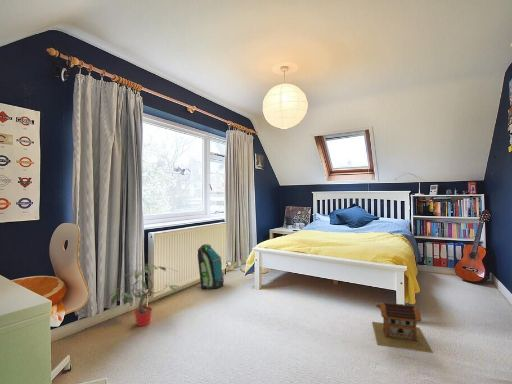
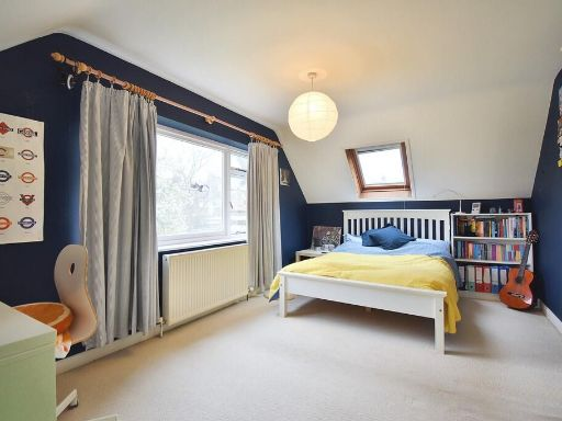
- potted plant [106,263,181,327]
- backpack [197,243,225,290]
- toy house [371,302,434,354]
